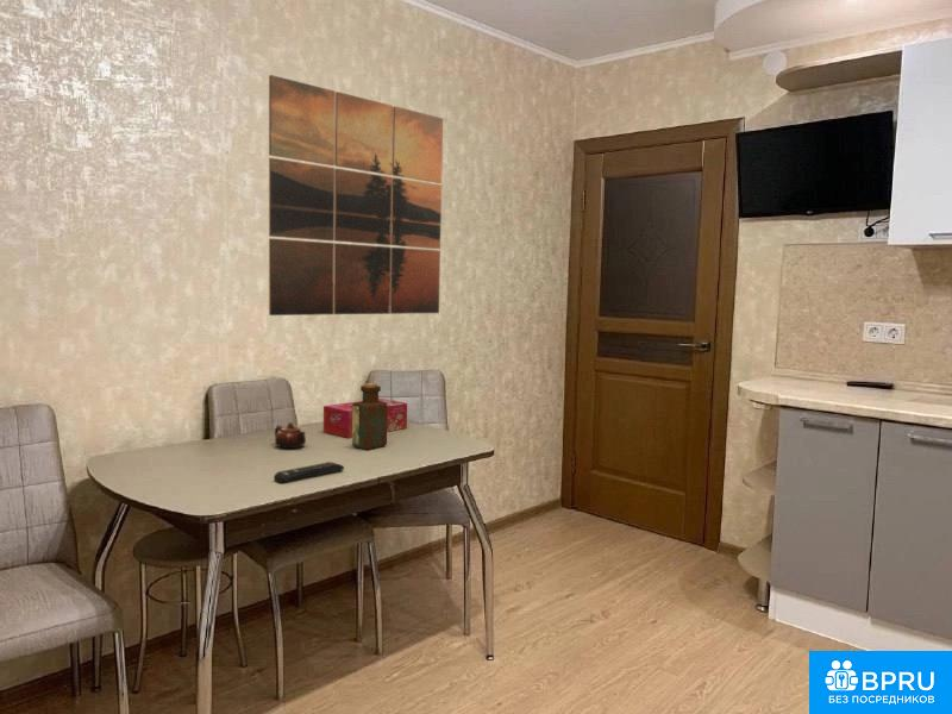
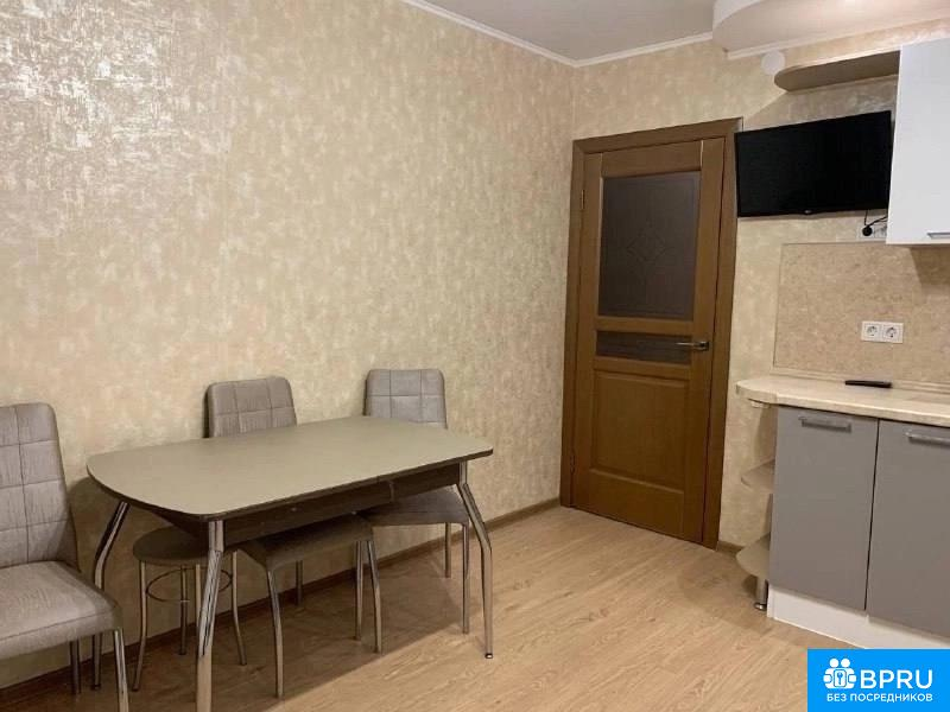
- bottle [351,382,388,451]
- teapot [274,421,307,450]
- remote control [273,461,345,484]
- tissue box [322,397,408,439]
- wall art [268,74,444,317]
